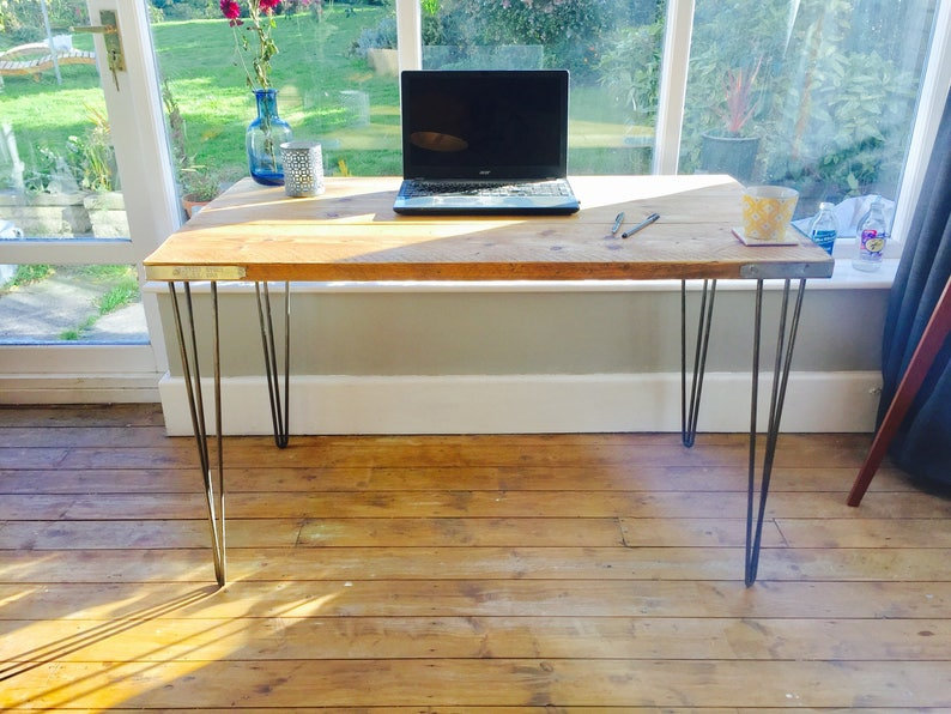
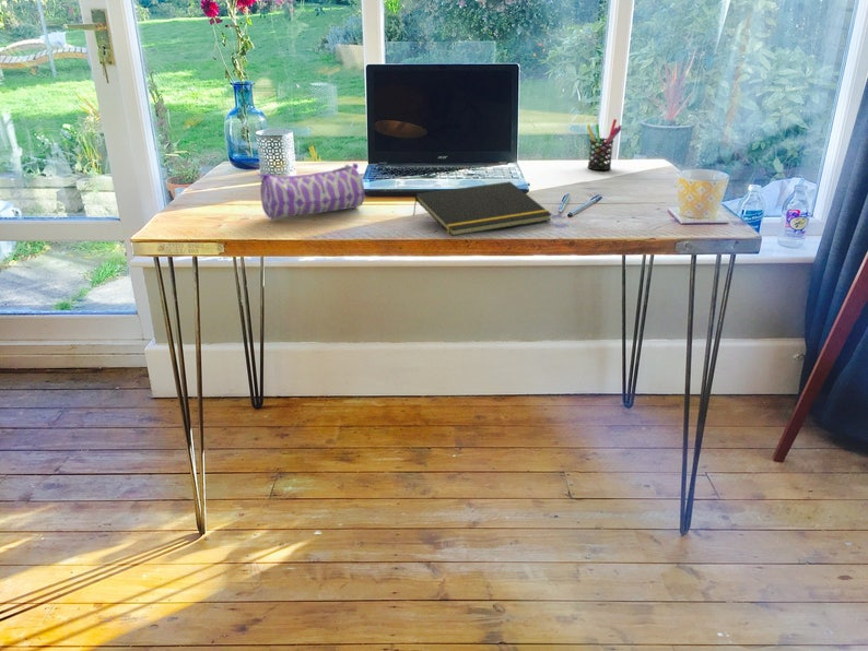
+ pencil case [256,163,365,221]
+ pen holder [586,118,622,171]
+ notepad [412,180,553,237]
